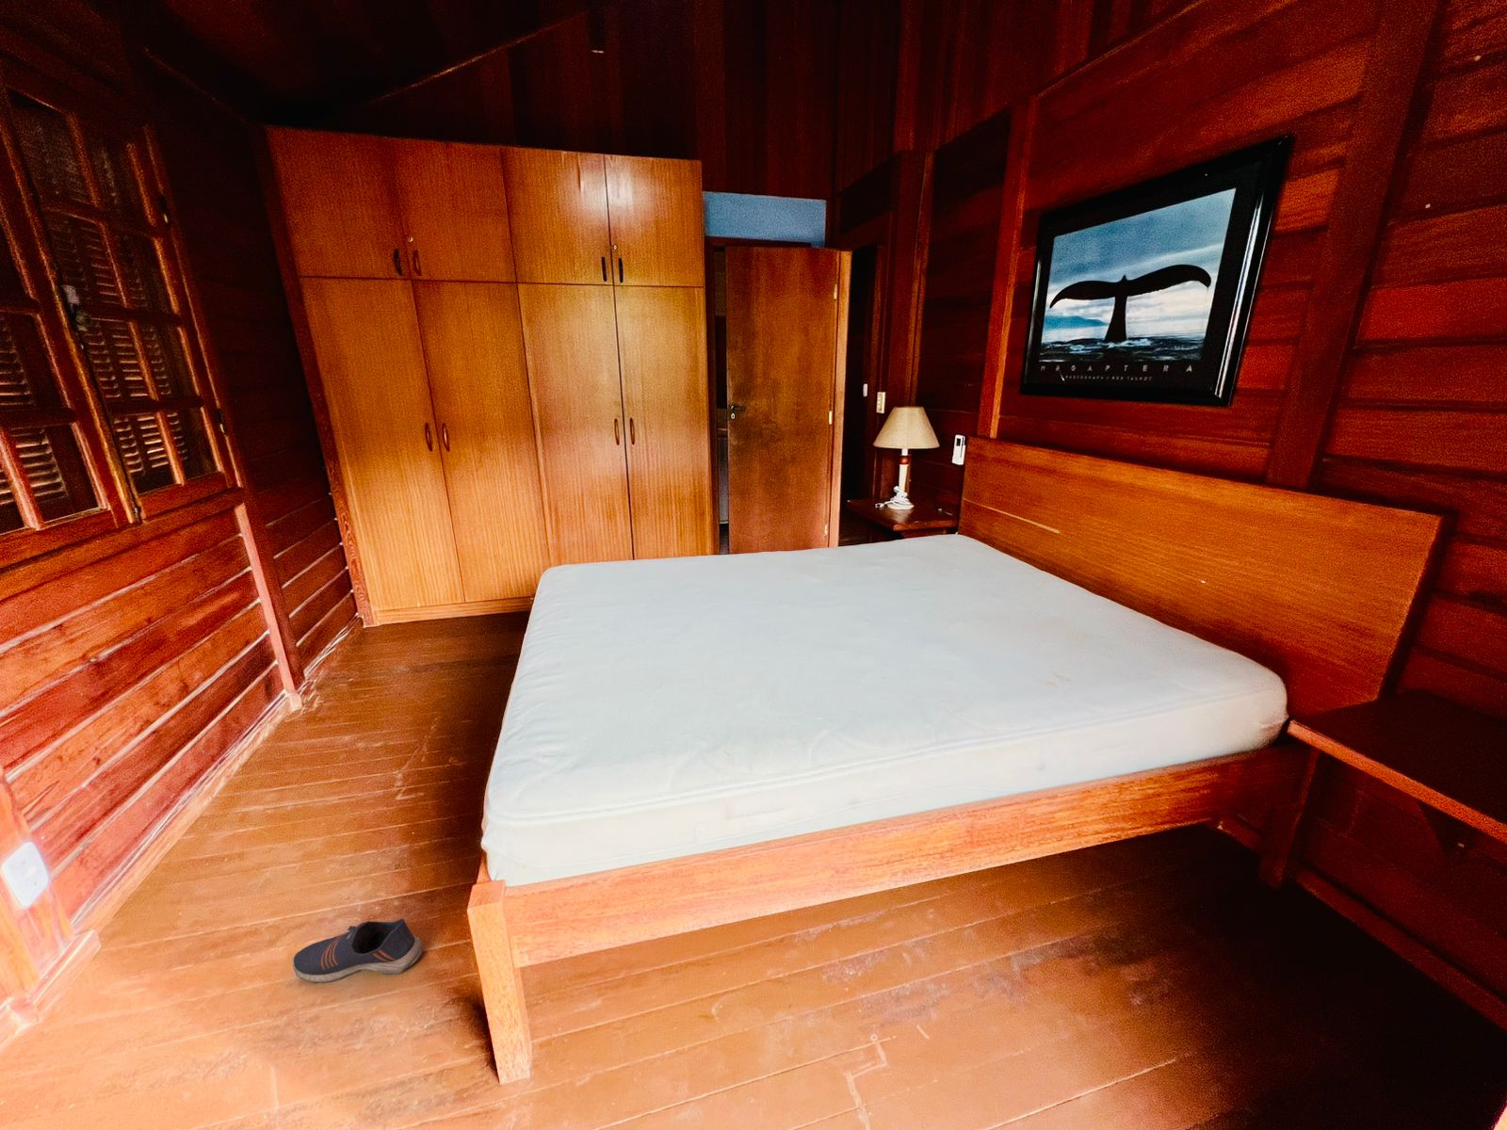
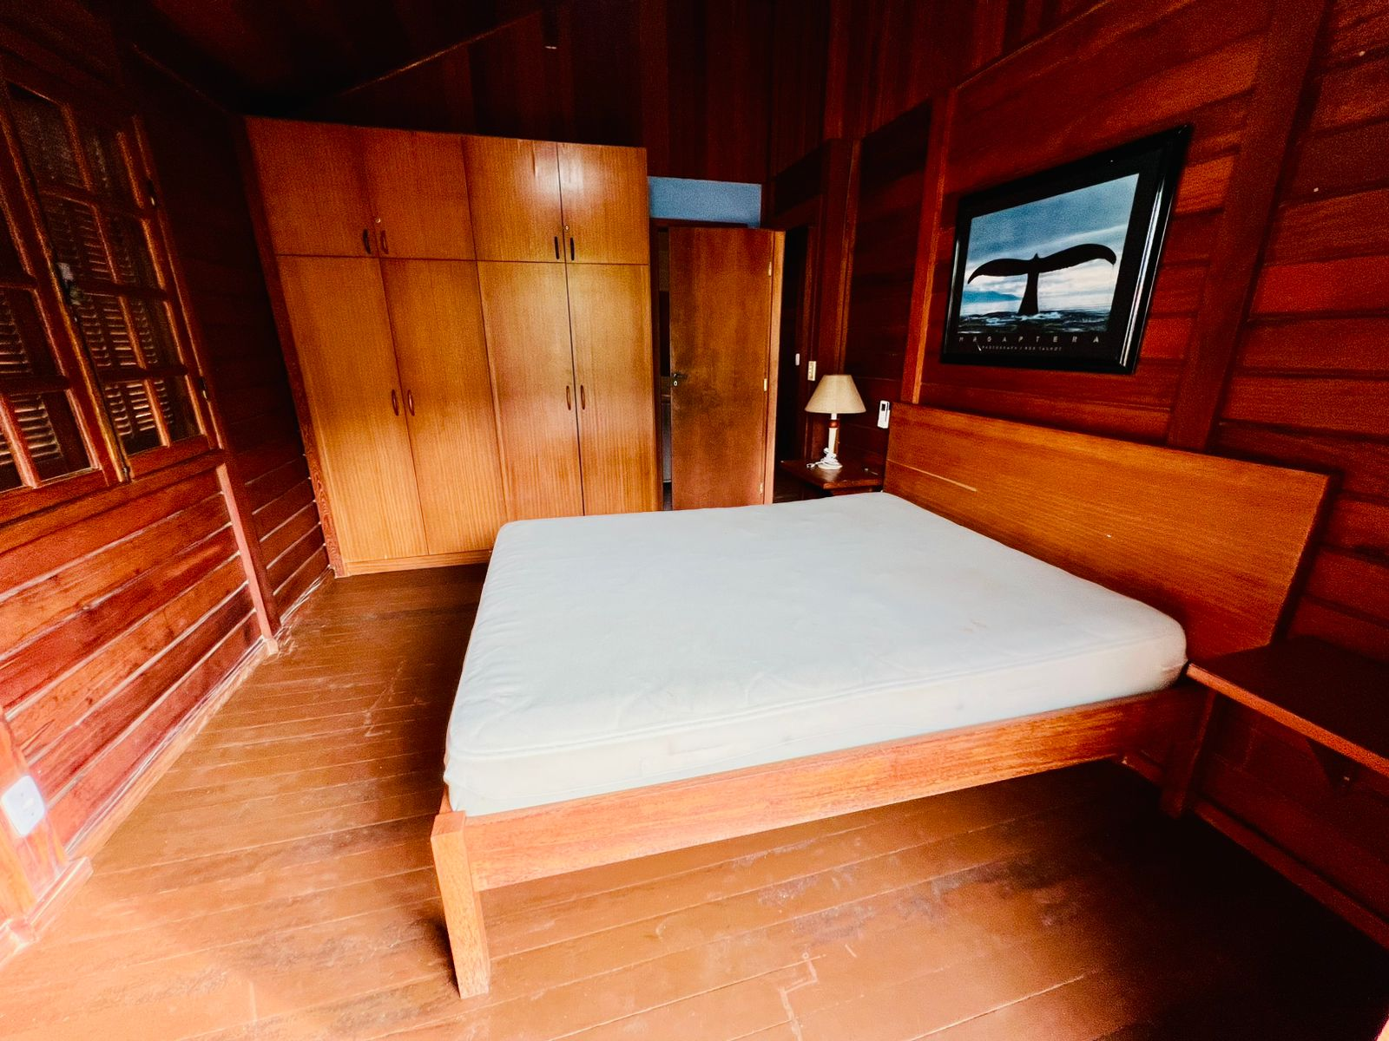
- shoe [291,918,424,984]
